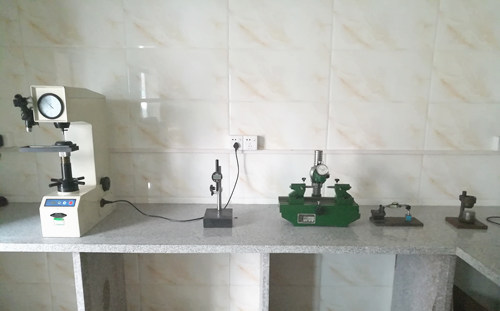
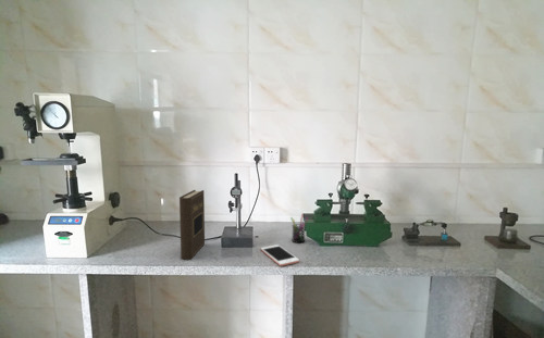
+ pen holder [289,212,309,243]
+ book [178,189,206,261]
+ cell phone [260,243,300,267]
